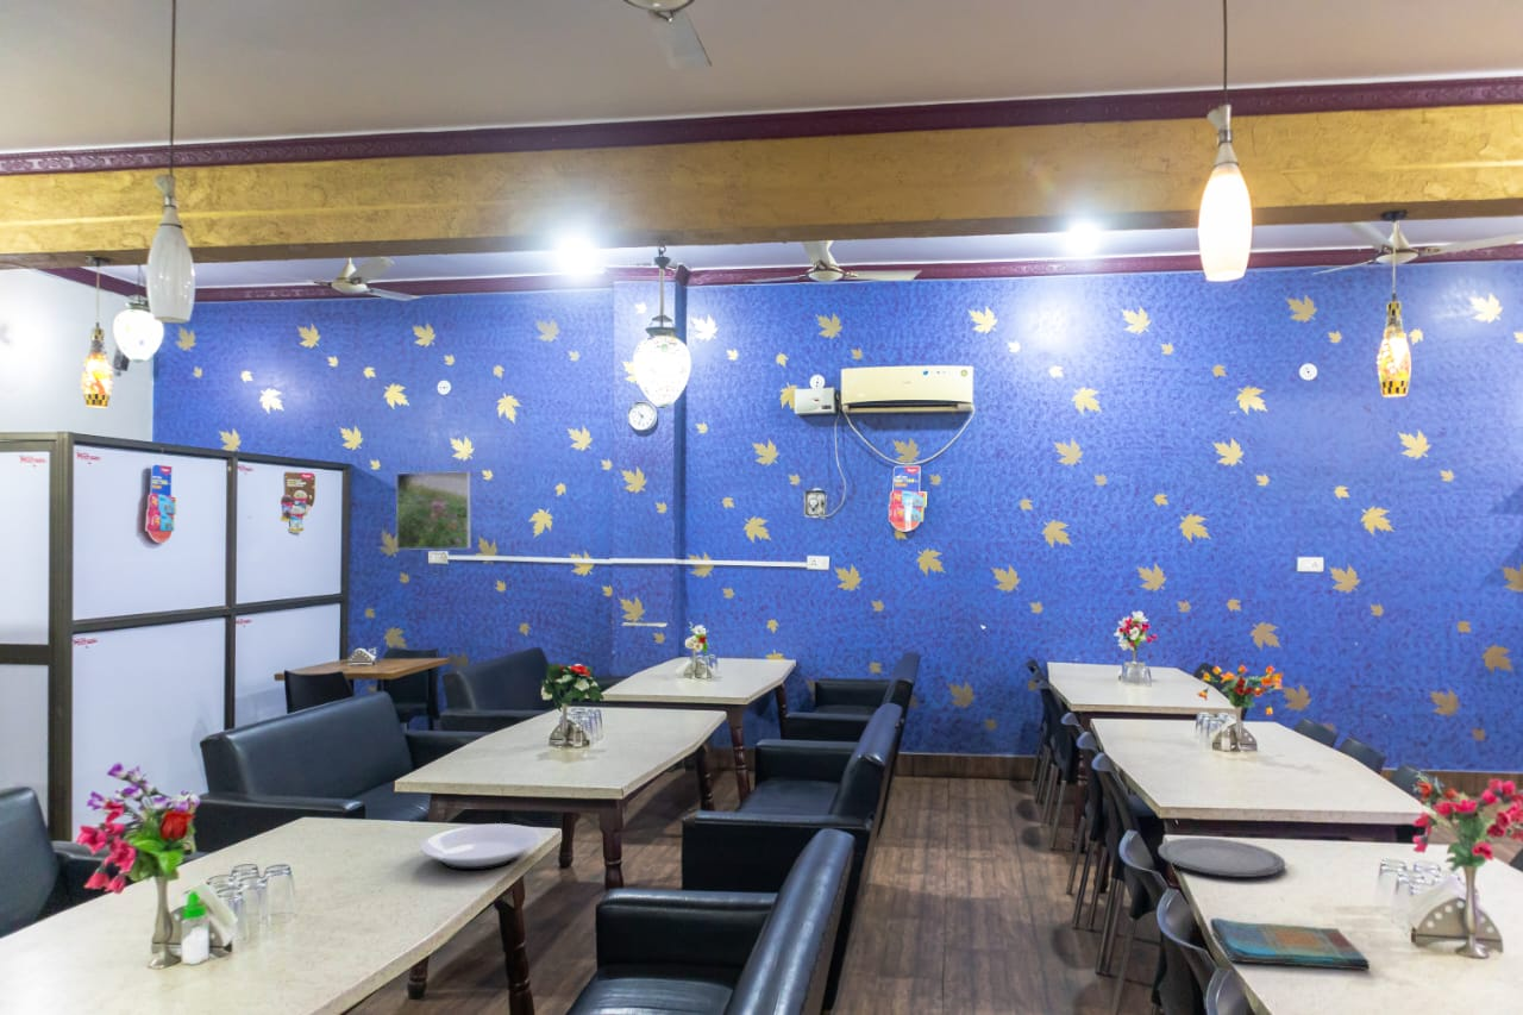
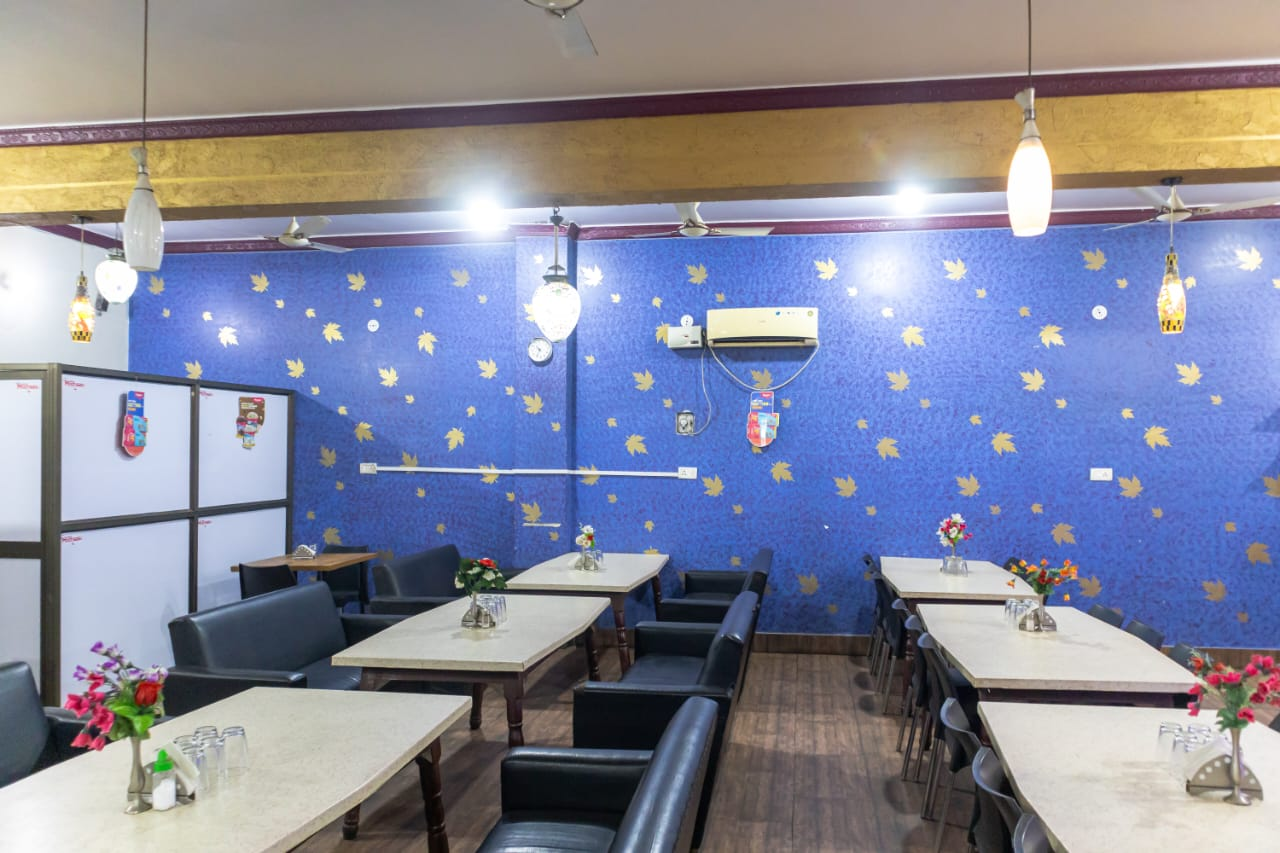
- plate [419,822,541,871]
- dish towel [1209,916,1371,971]
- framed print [395,470,471,551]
- plate [1157,837,1286,878]
